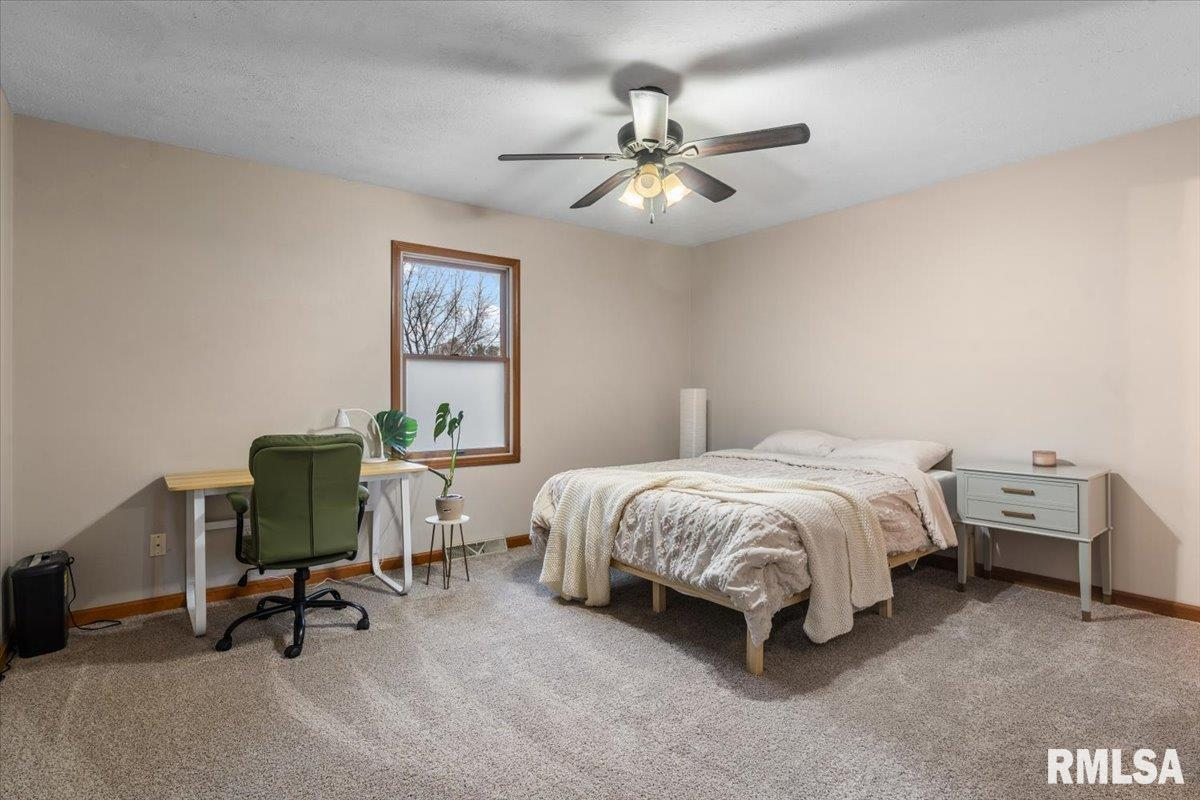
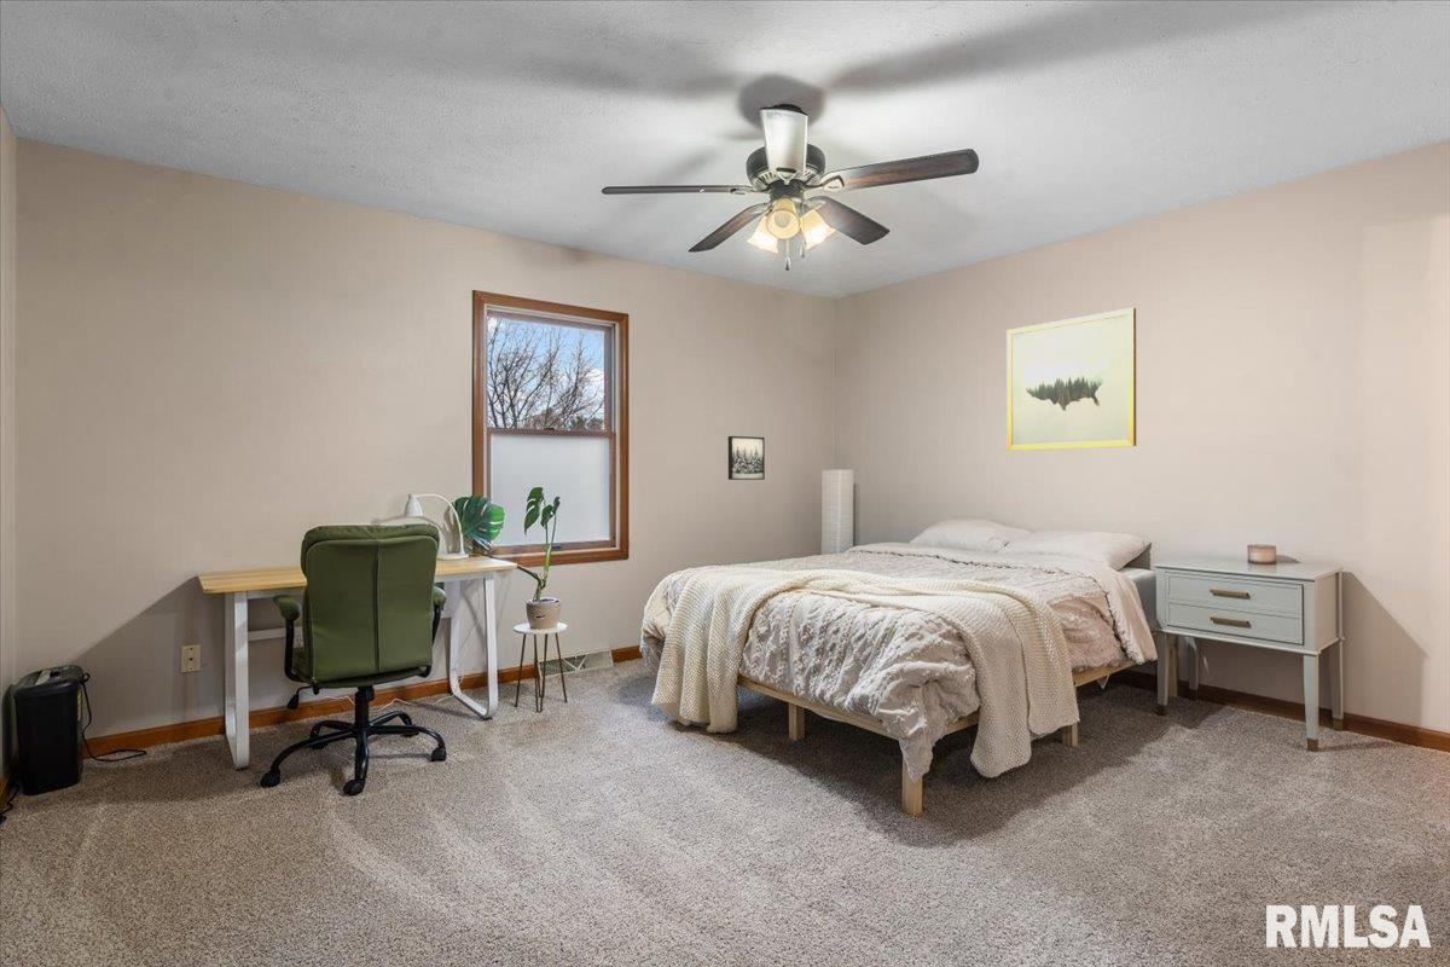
+ wall art [727,435,766,481]
+ wall art [1005,307,1137,452]
